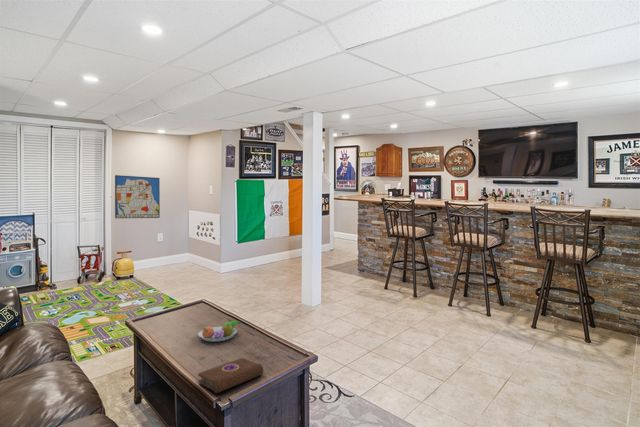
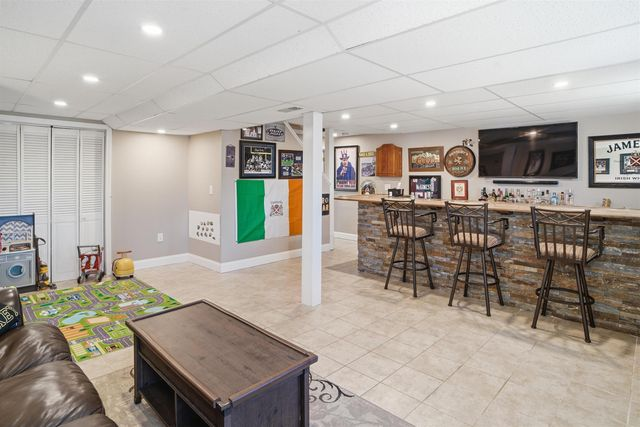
- book [197,357,264,394]
- fruit bowl [197,320,241,343]
- wall art [114,174,161,219]
